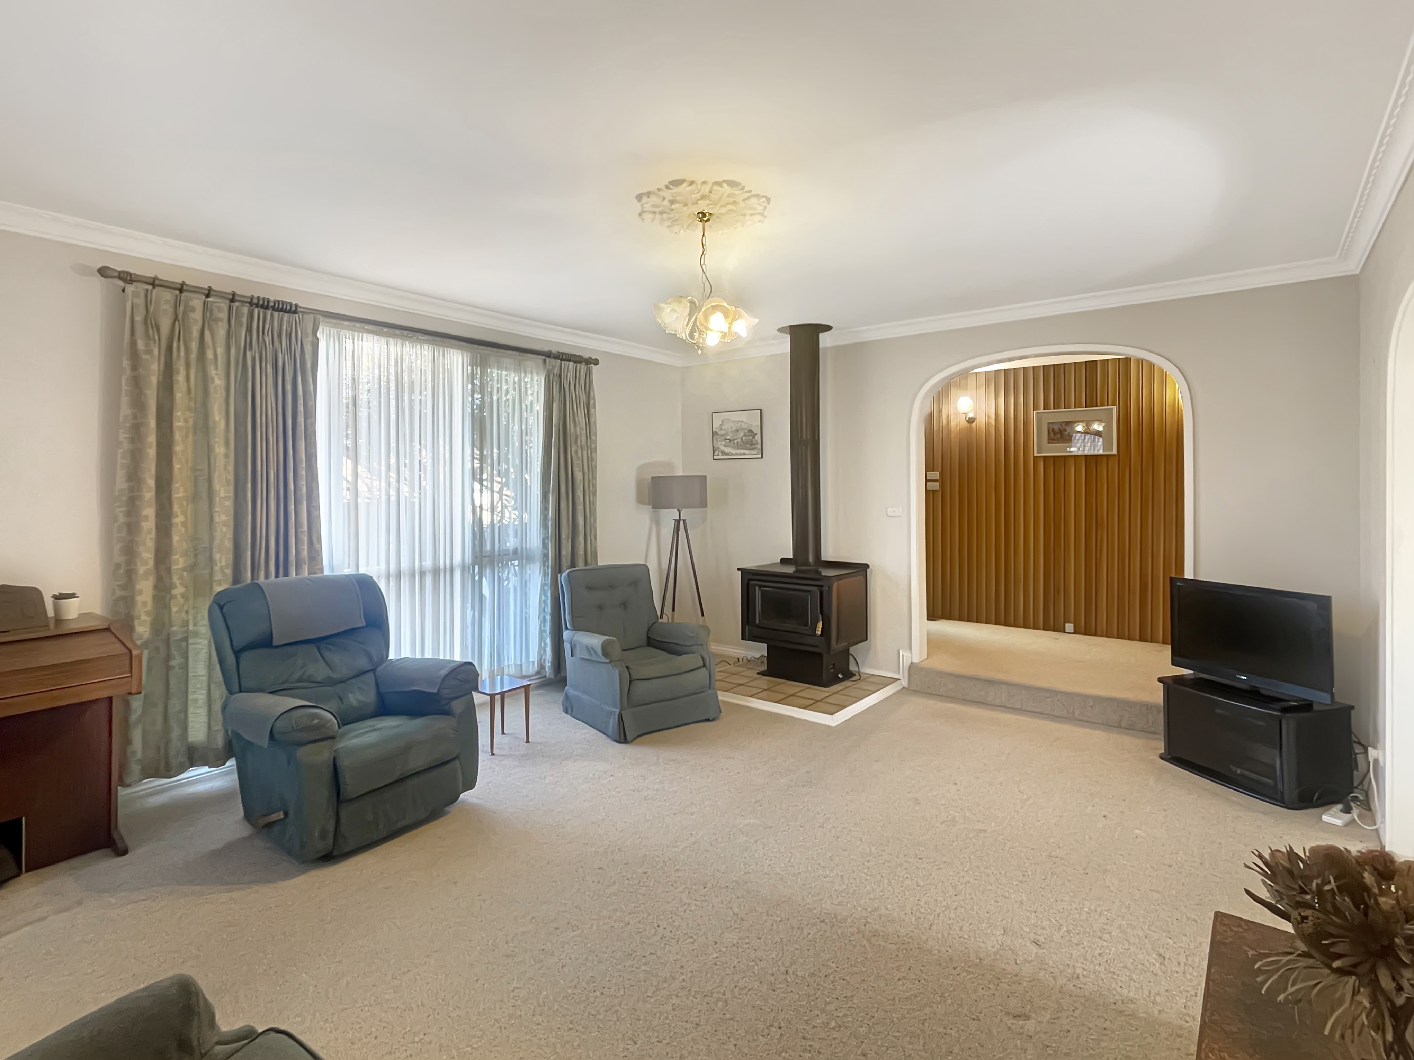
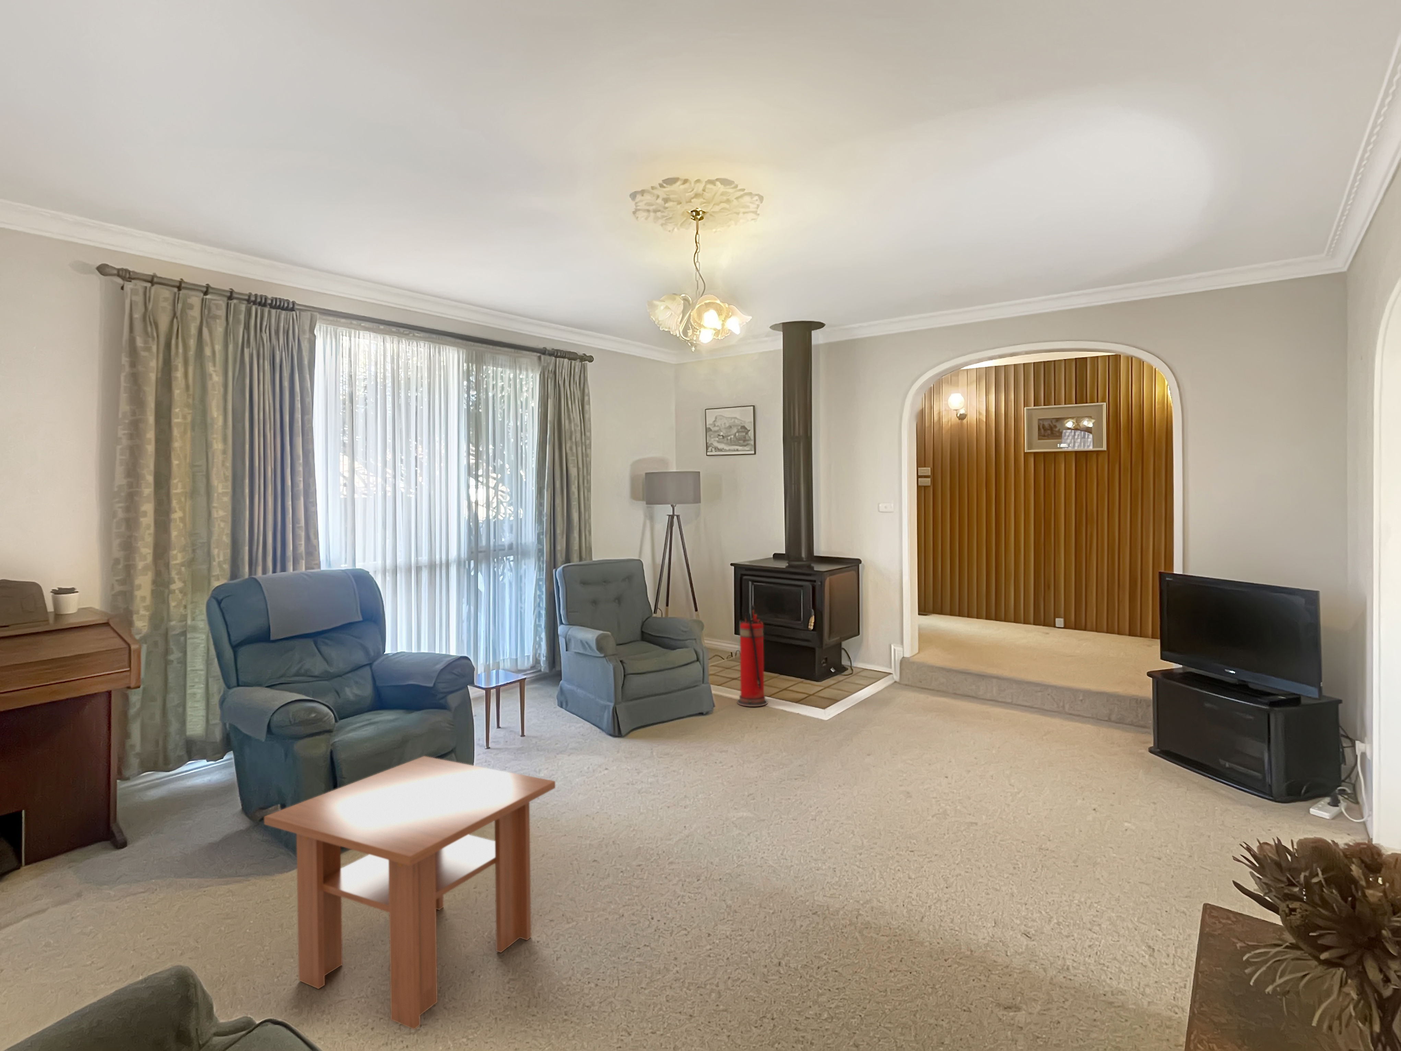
+ fire extinguisher [736,605,768,707]
+ coffee table [264,755,555,1030]
